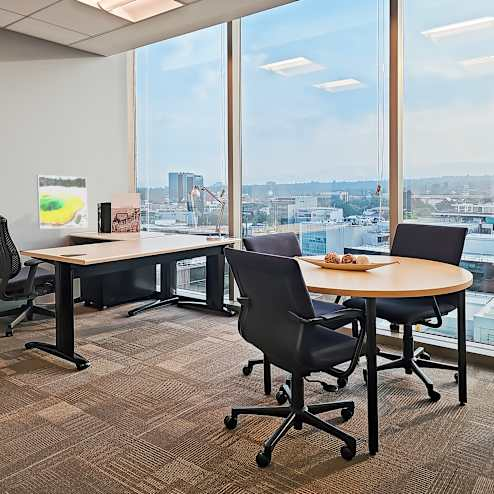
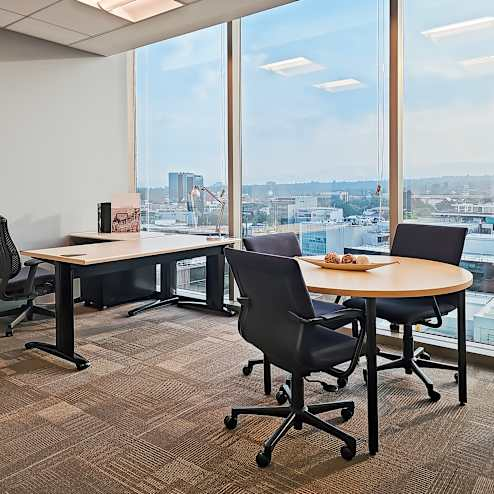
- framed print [36,174,89,230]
